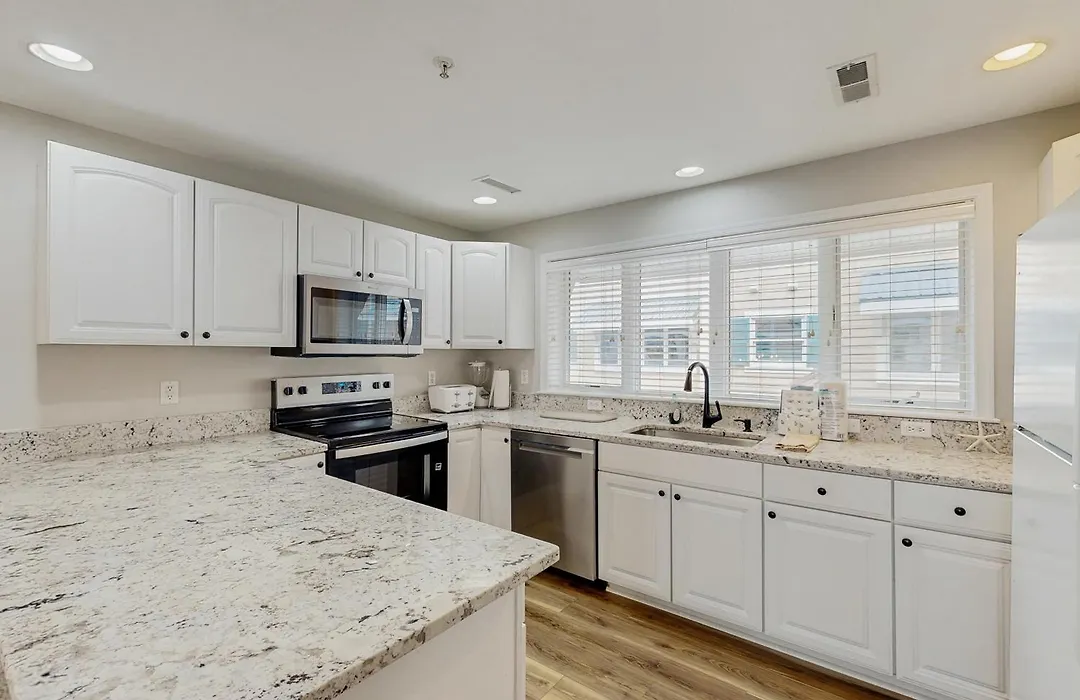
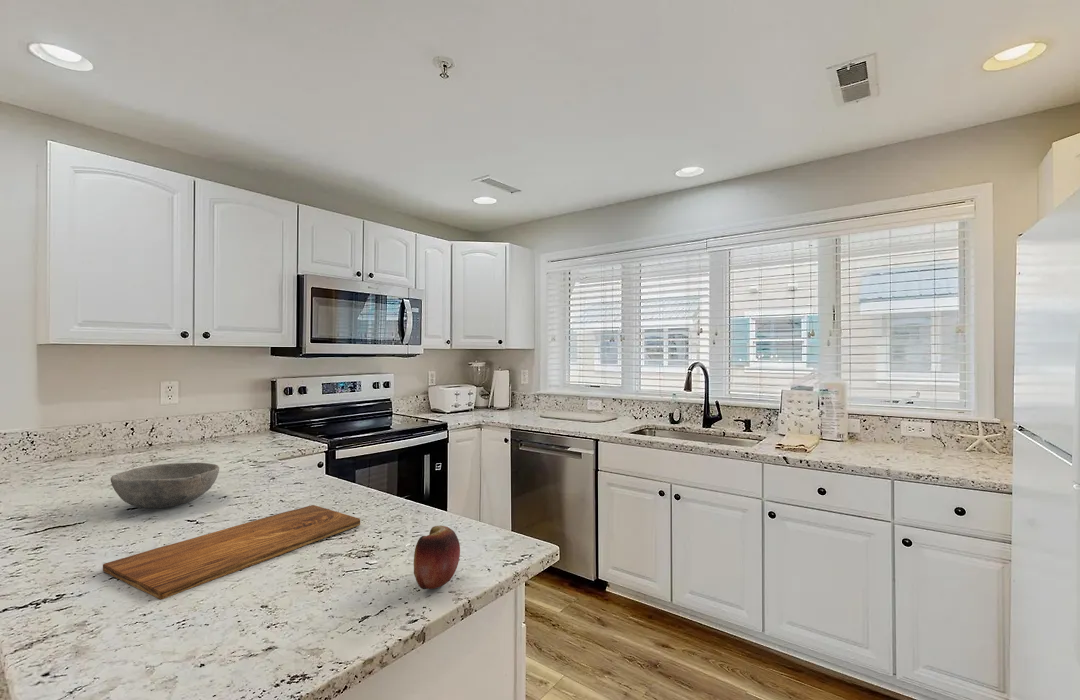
+ cutting board [102,504,361,600]
+ apple [413,525,461,590]
+ bowl [110,462,220,509]
